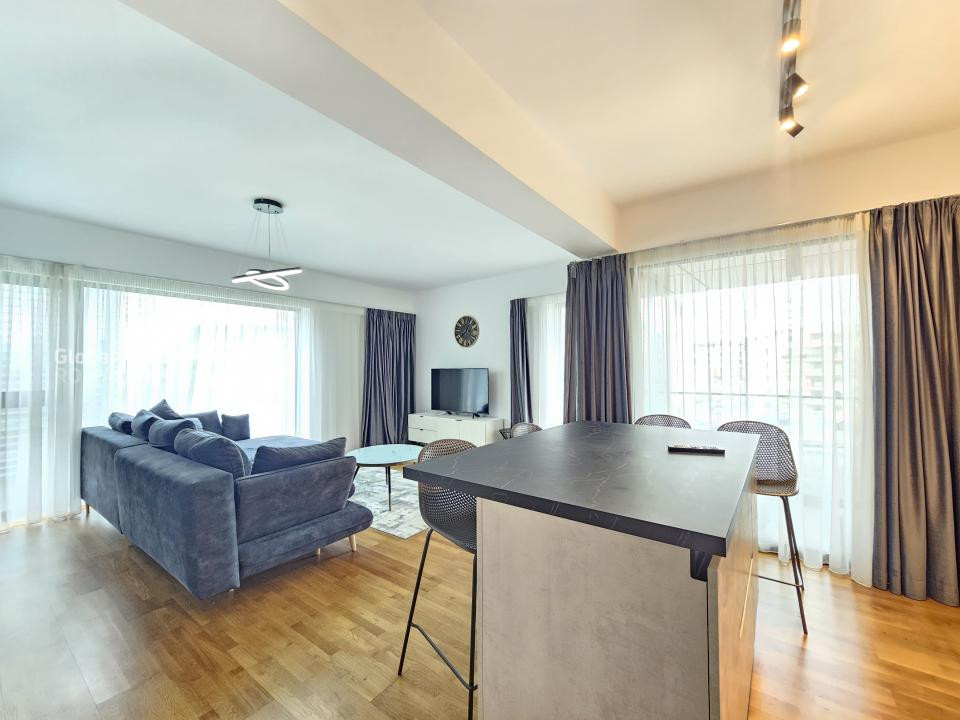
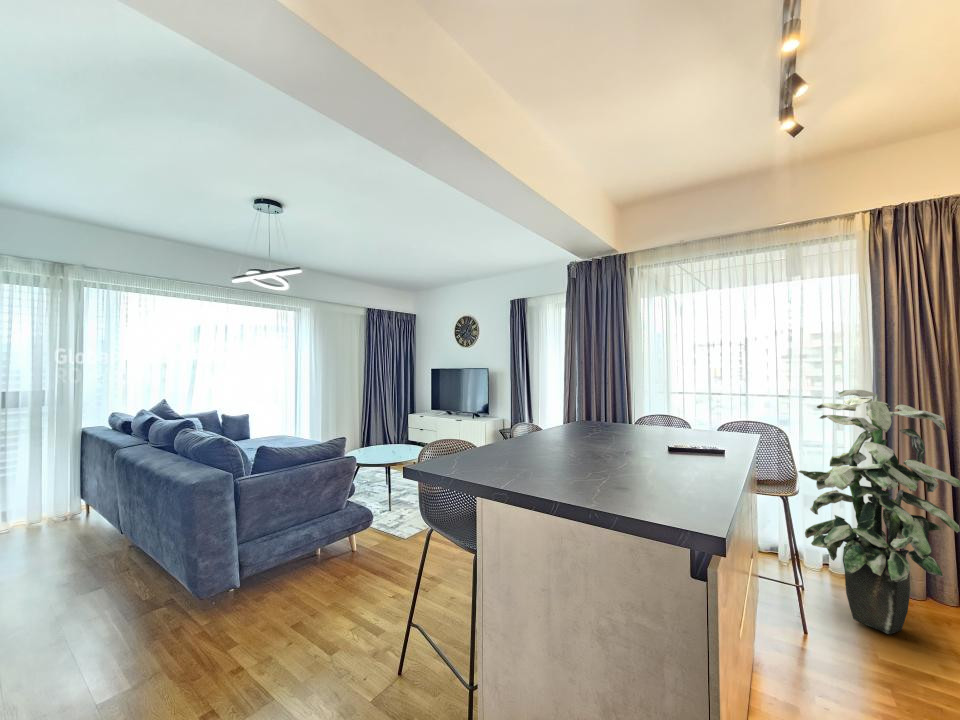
+ indoor plant [797,389,960,635]
